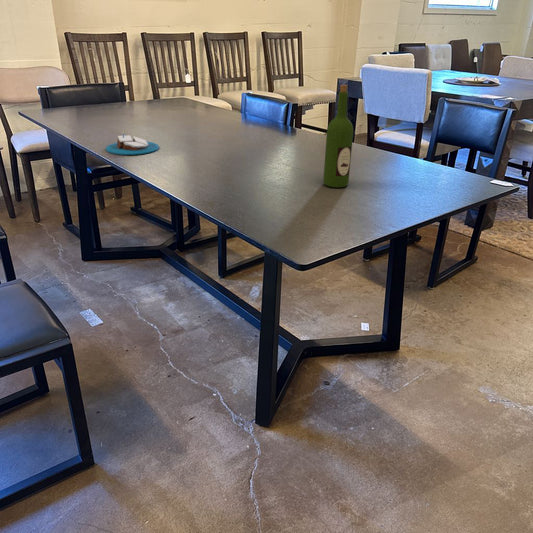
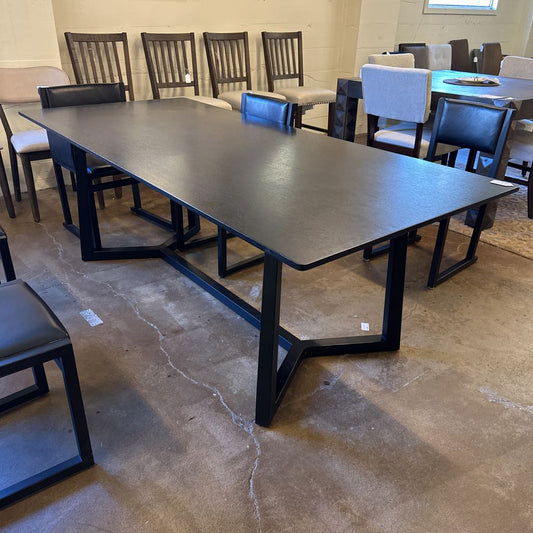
- candle [105,133,160,156]
- wine bottle [322,84,354,188]
